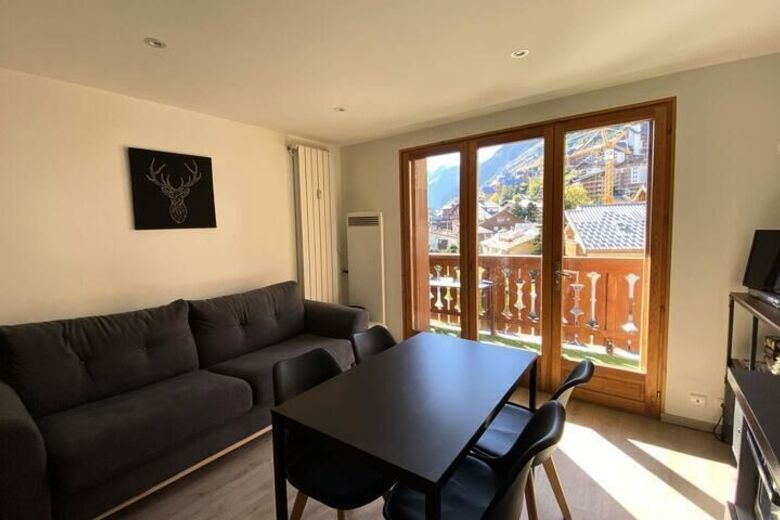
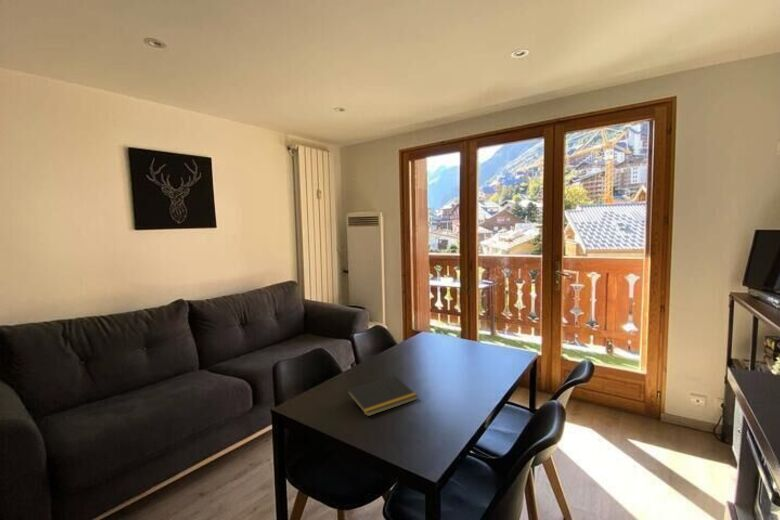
+ notepad [345,375,419,418]
